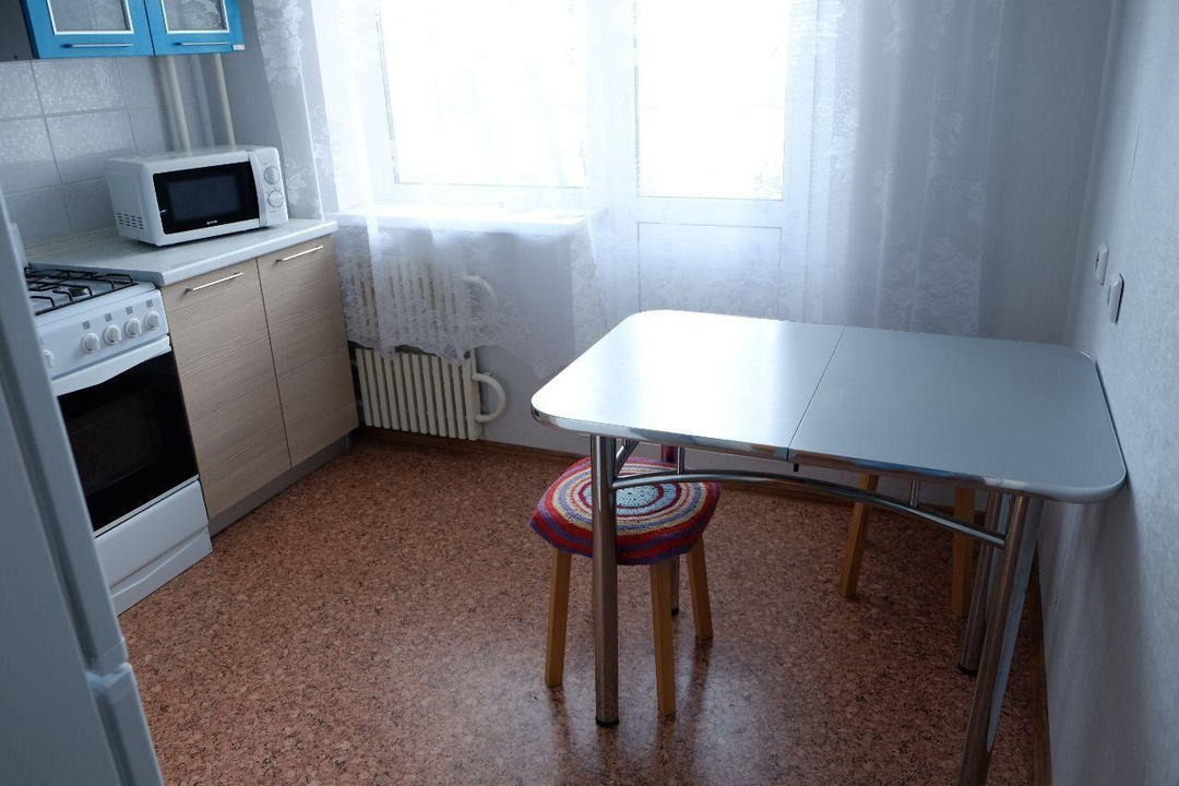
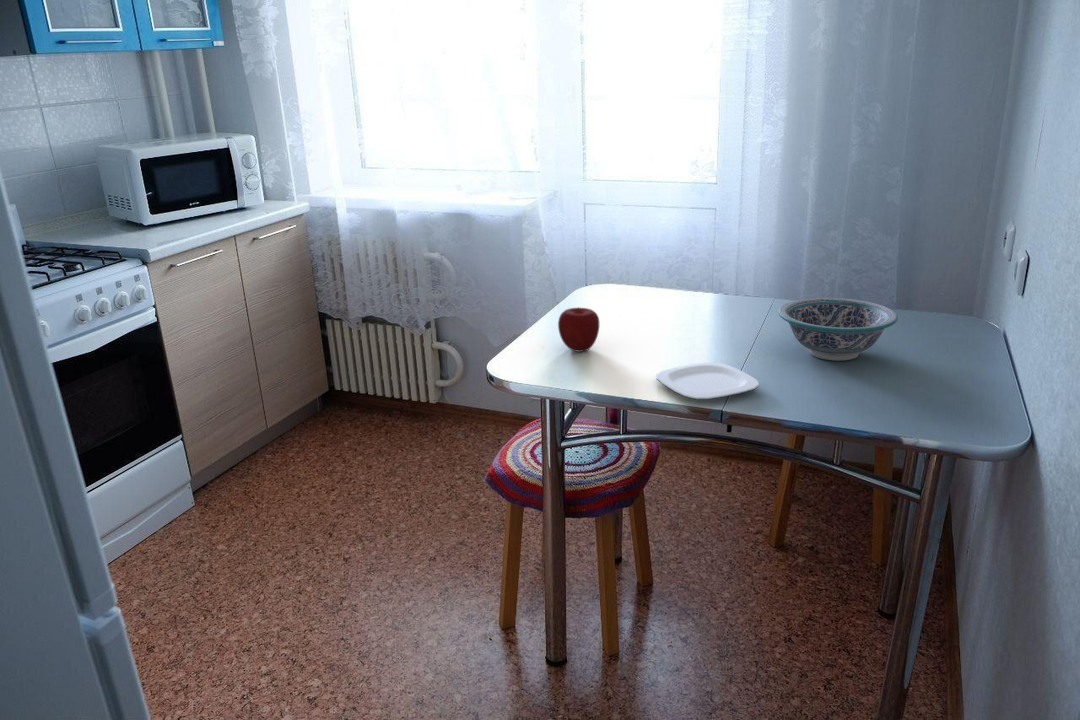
+ plate [655,361,761,401]
+ bowl [778,297,899,362]
+ apple [557,306,600,353]
